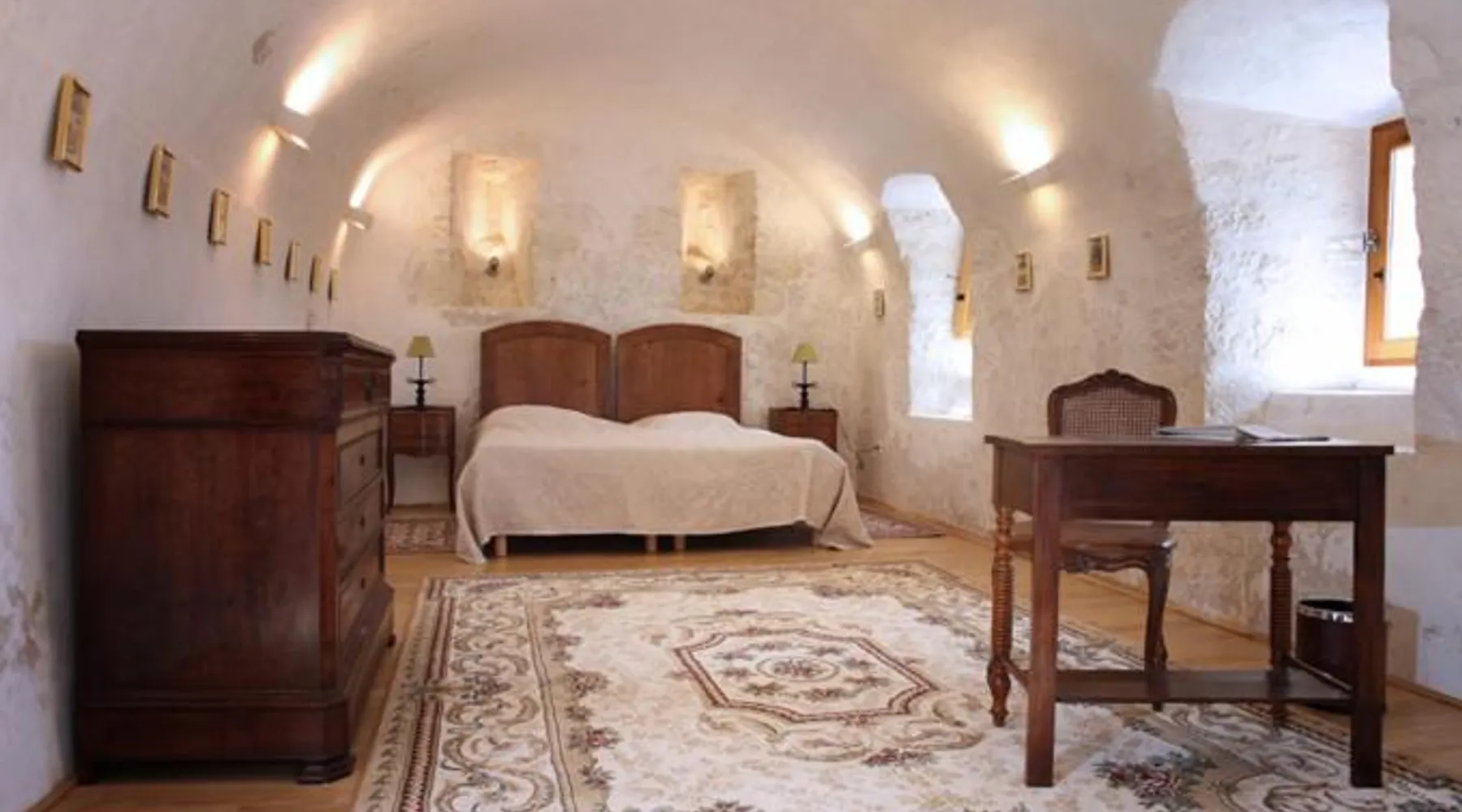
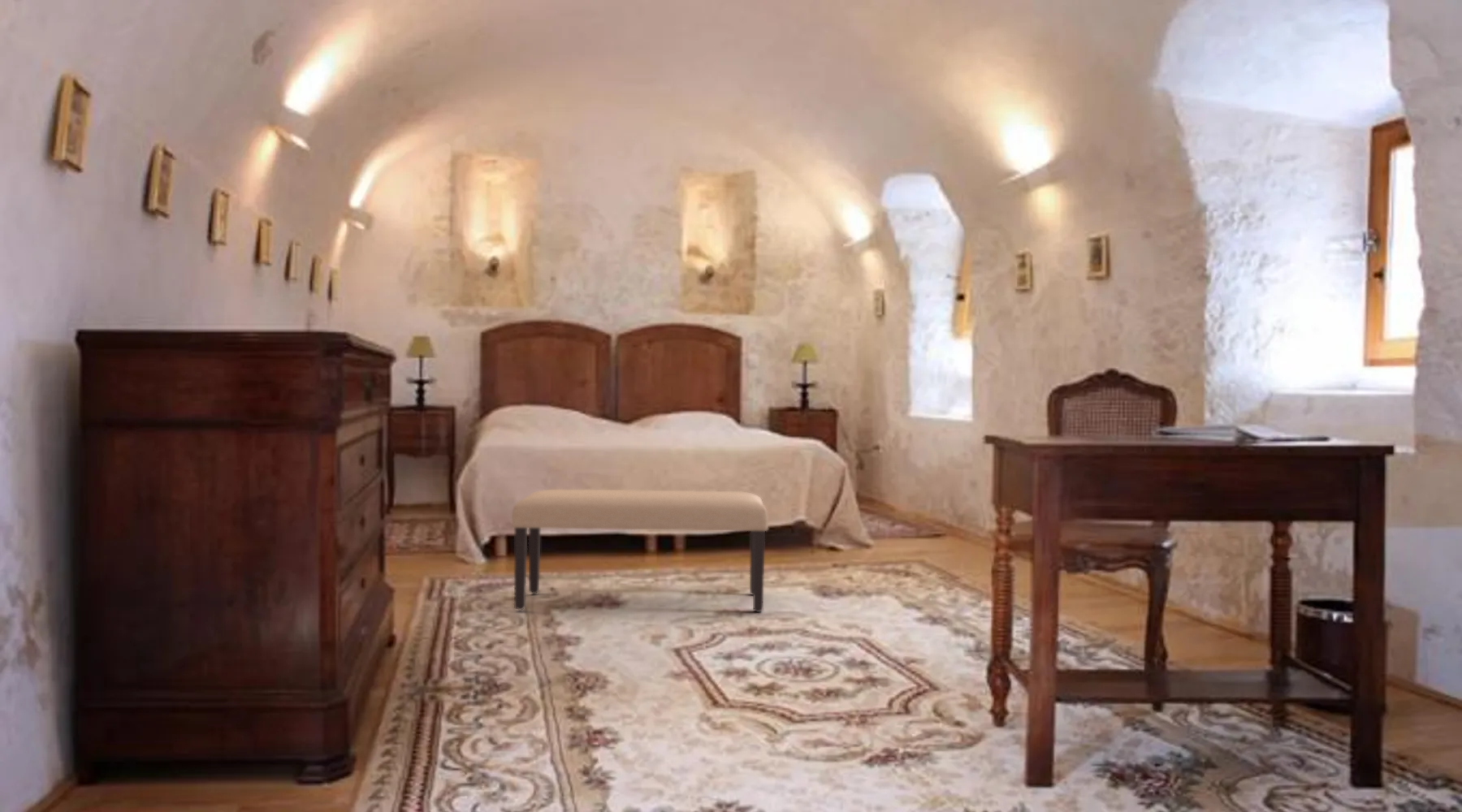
+ bench [511,489,769,613]
